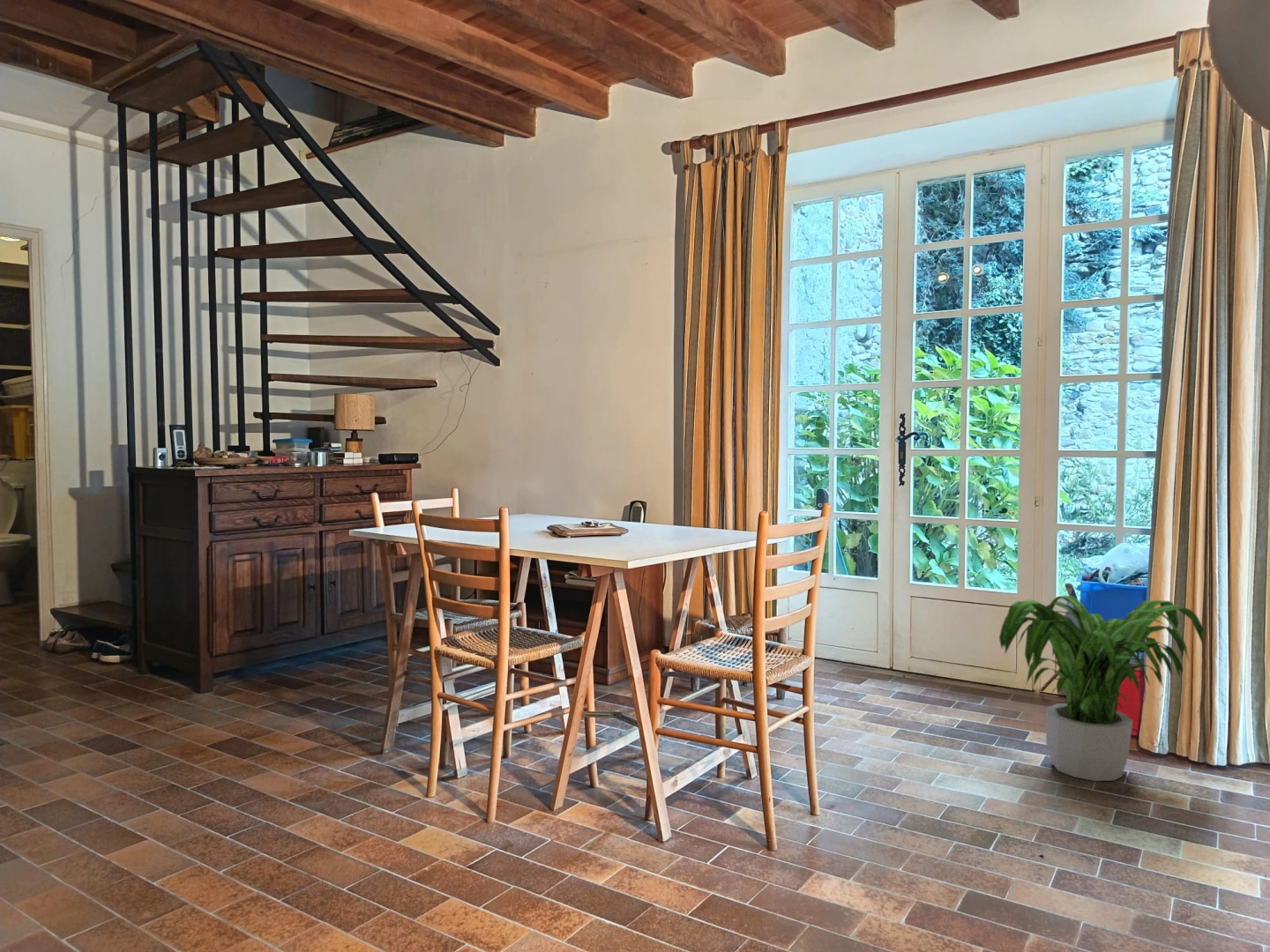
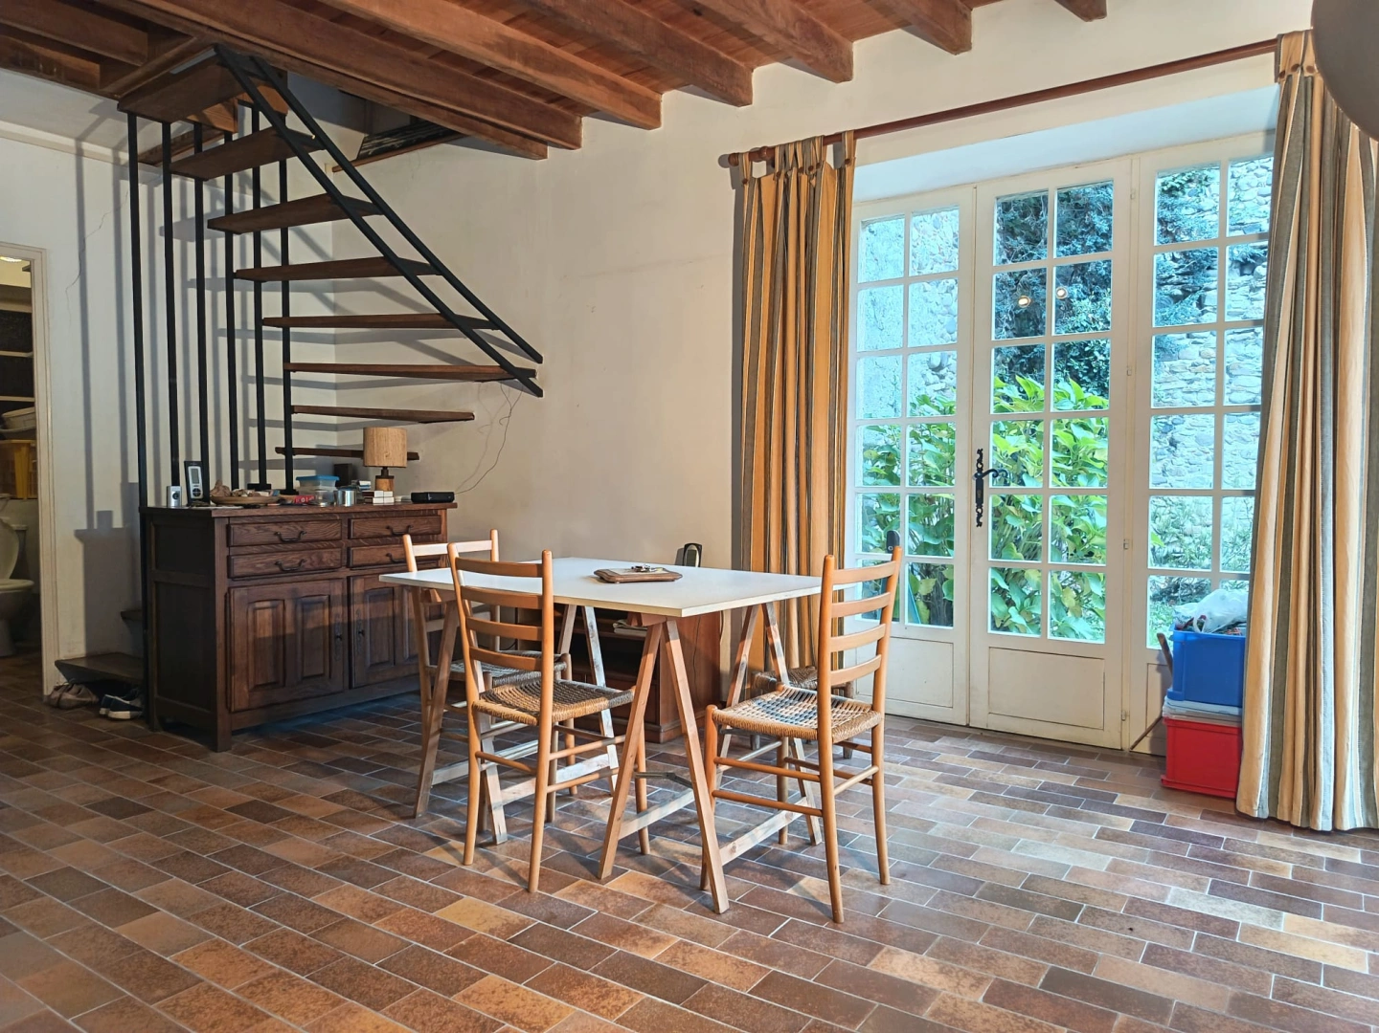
- potted plant [998,594,1205,782]
